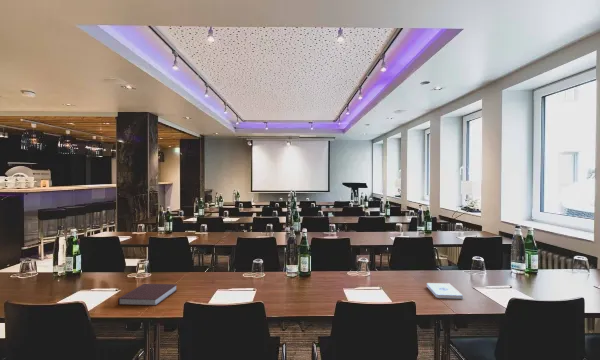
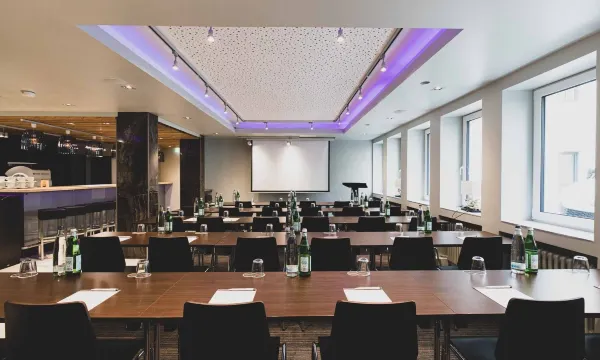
- notepad [426,282,464,300]
- notebook [117,283,178,307]
